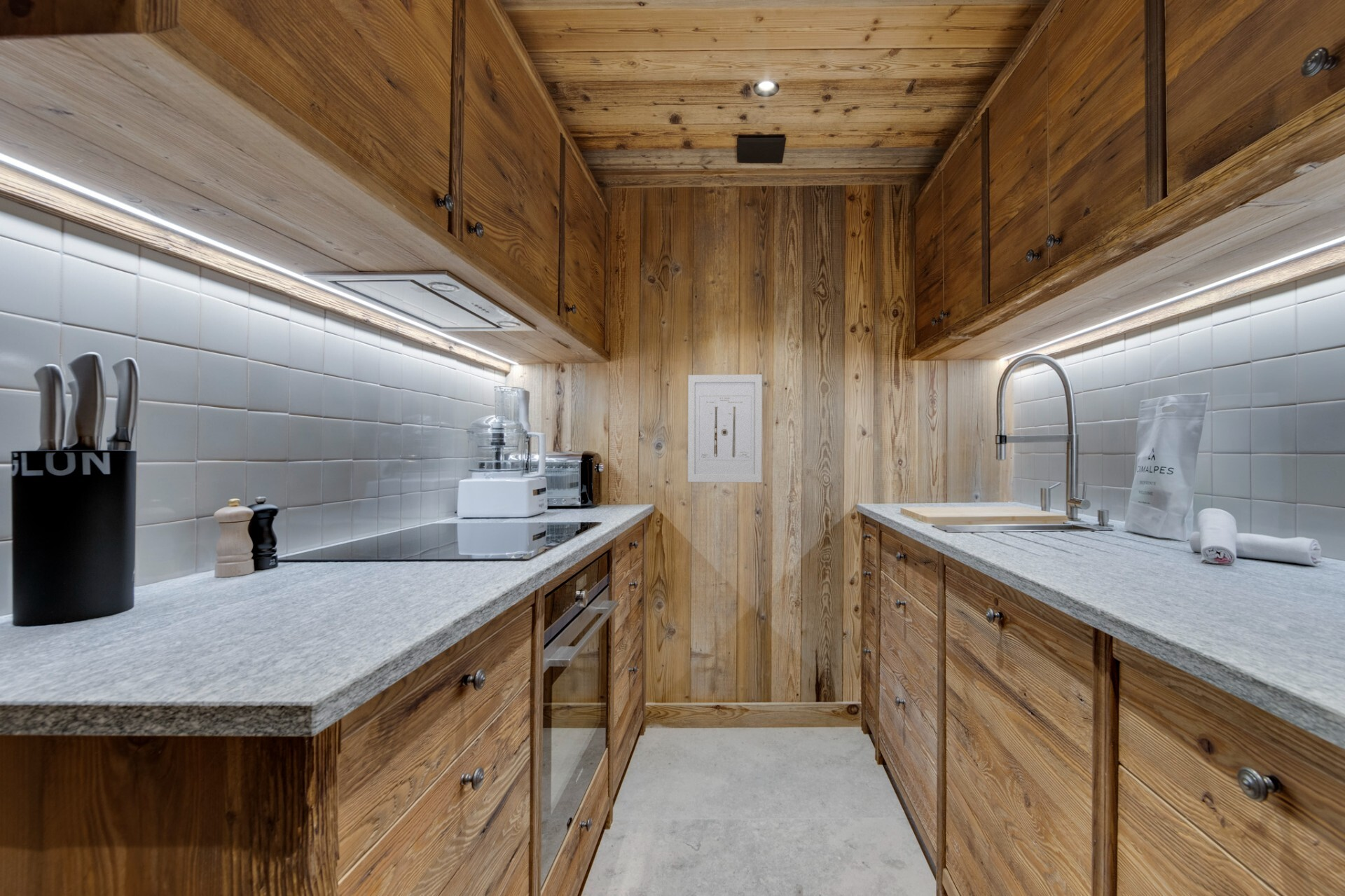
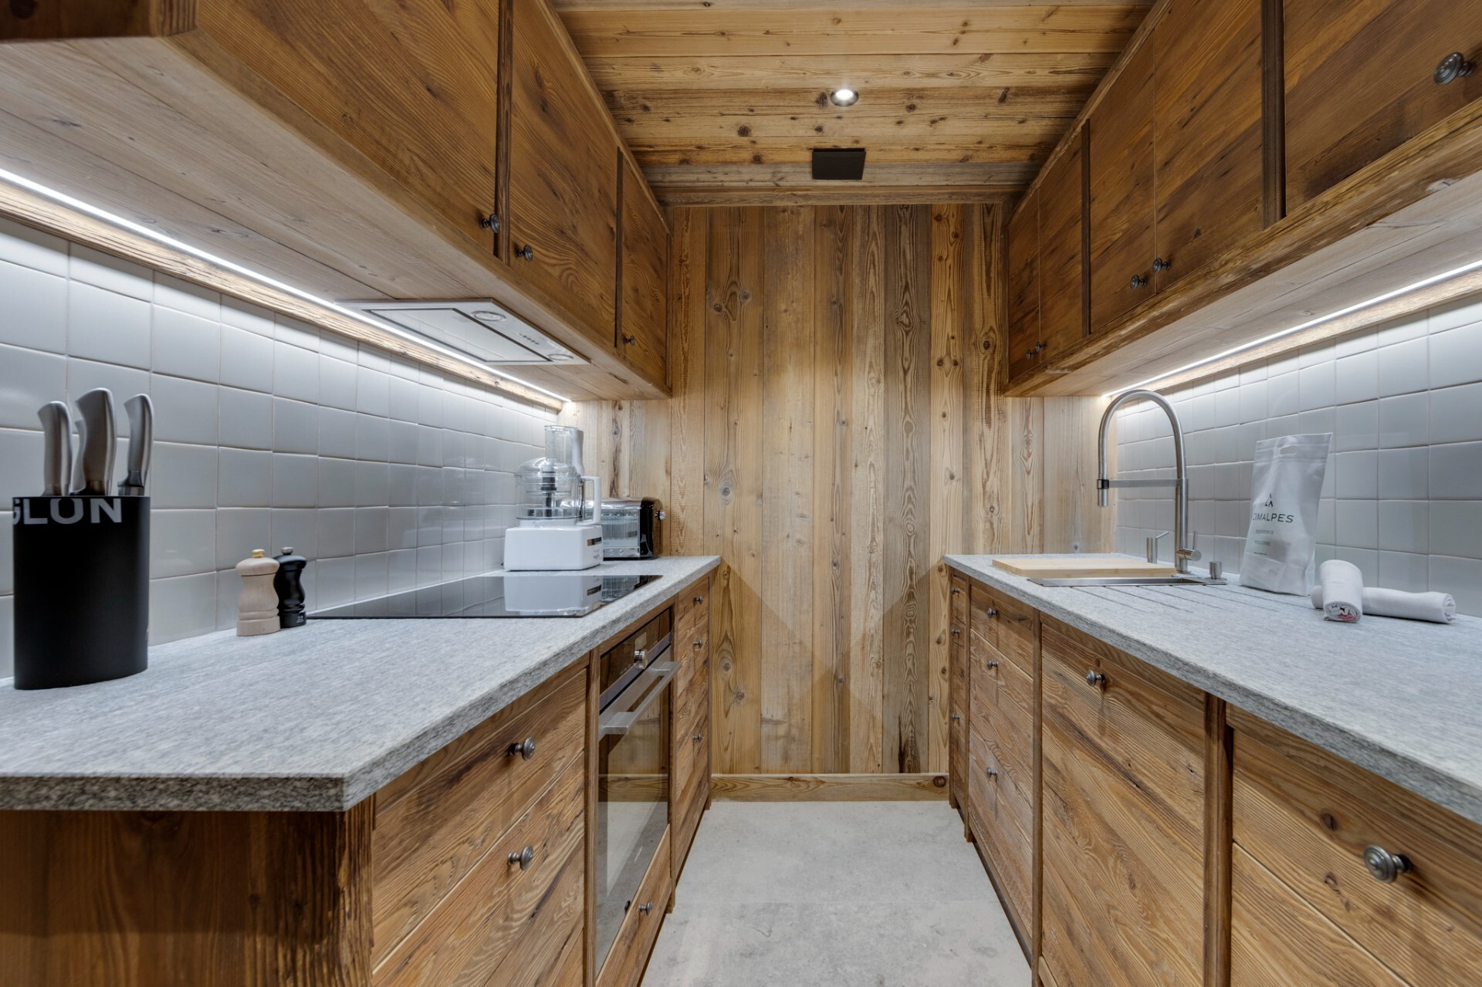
- wall art [687,373,763,483]
